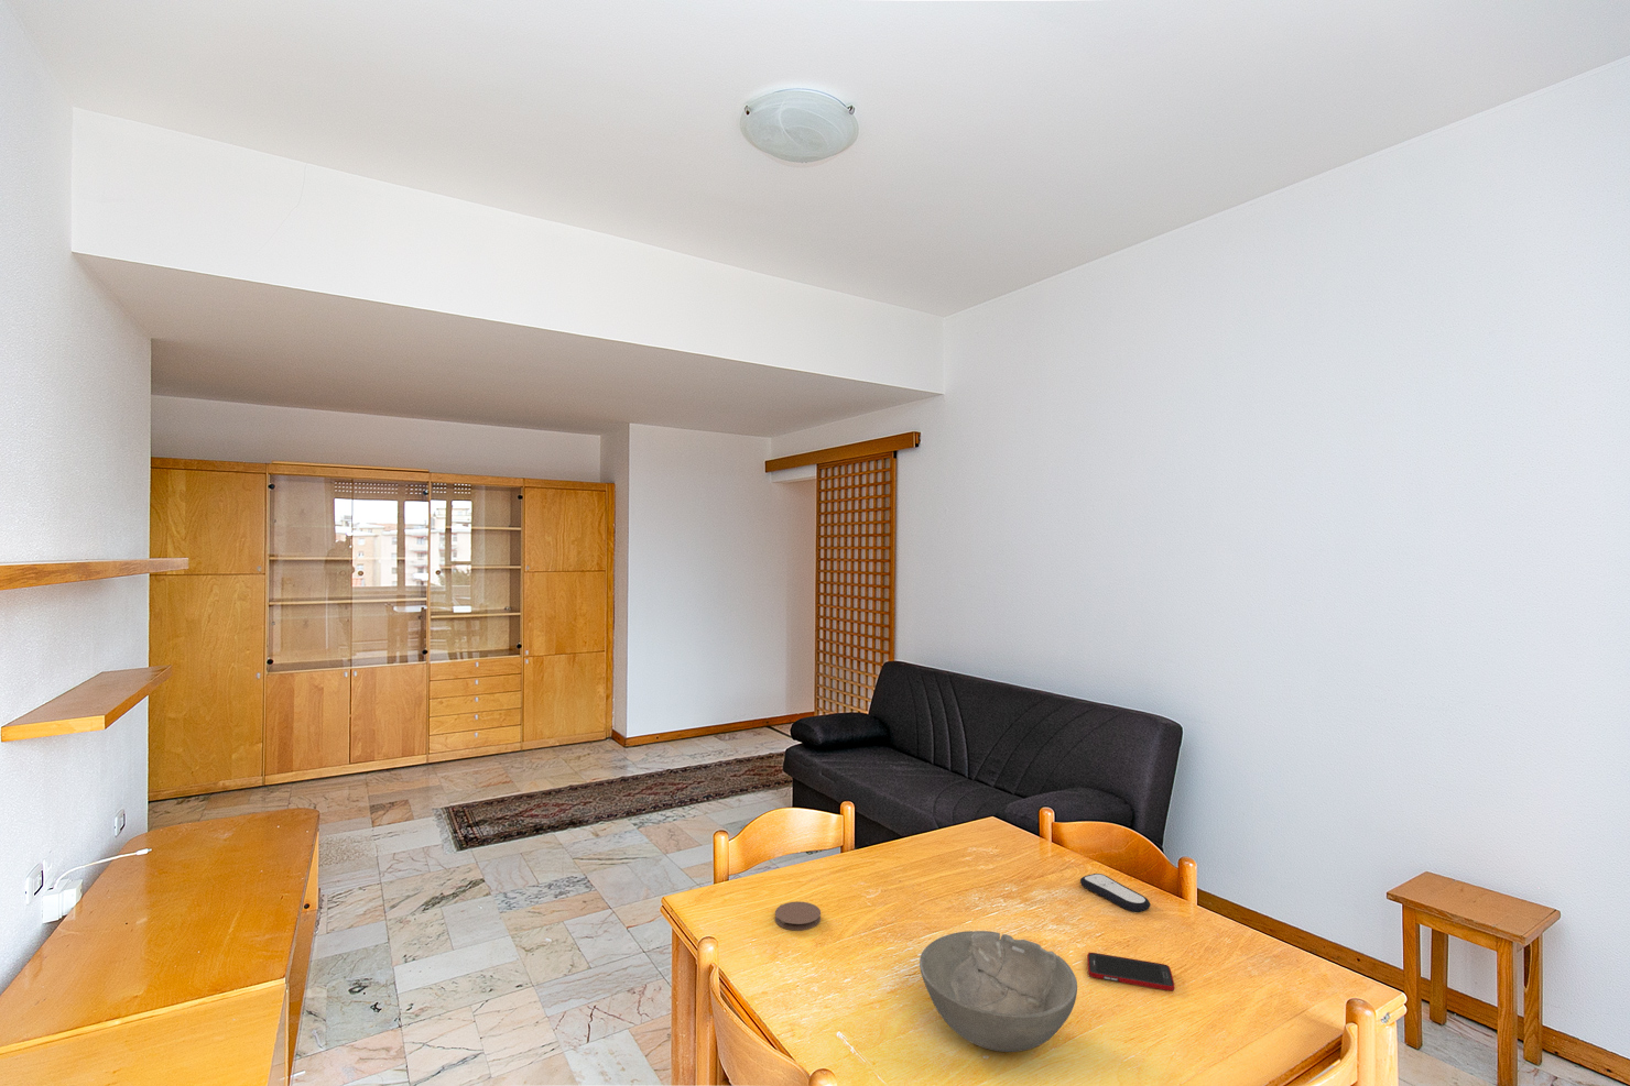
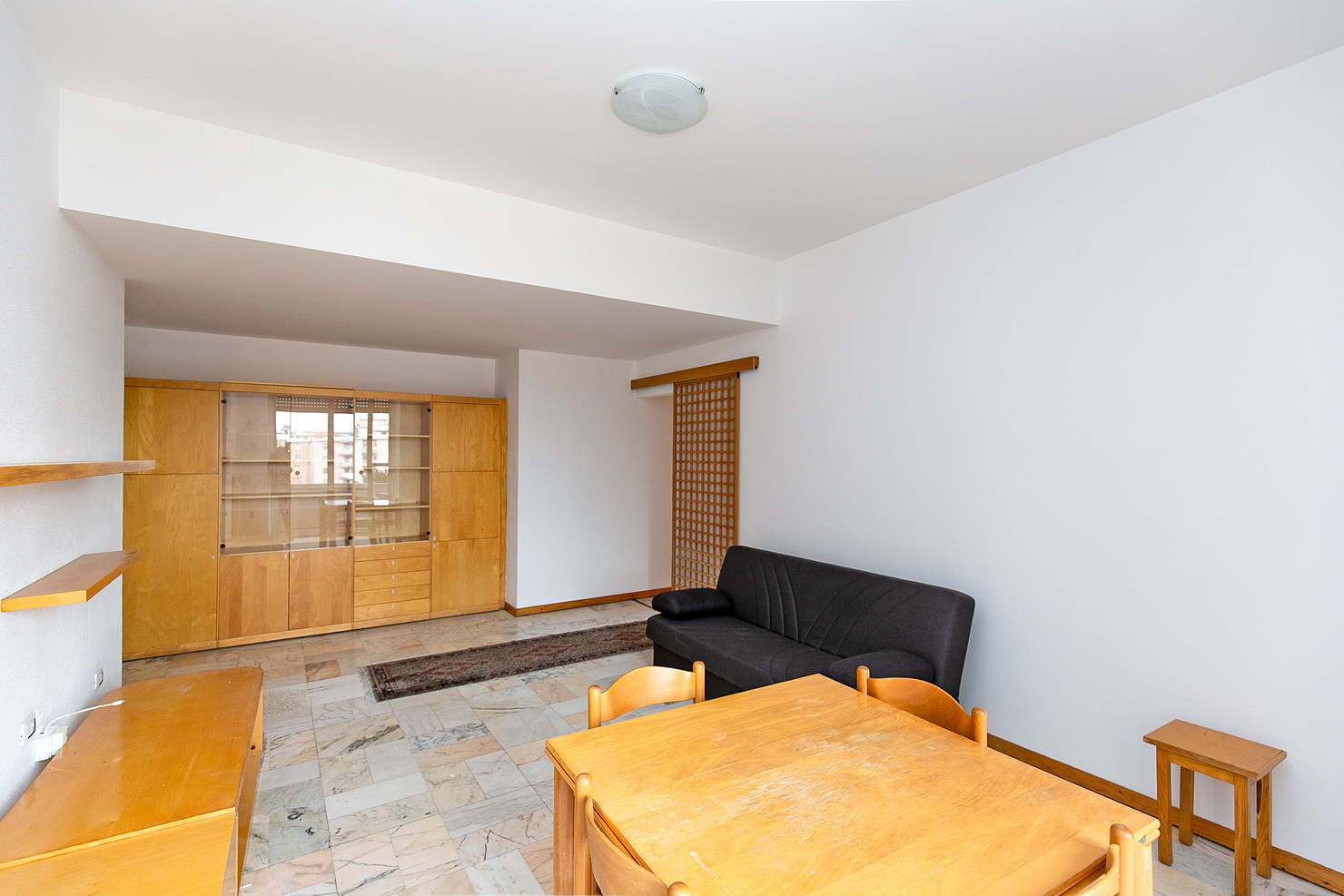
- bowl [918,930,1078,1053]
- cell phone [1085,951,1175,991]
- remote control [1079,873,1151,913]
- coaster [774,901,821,931]
